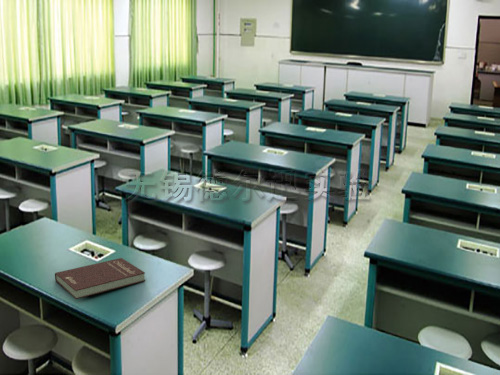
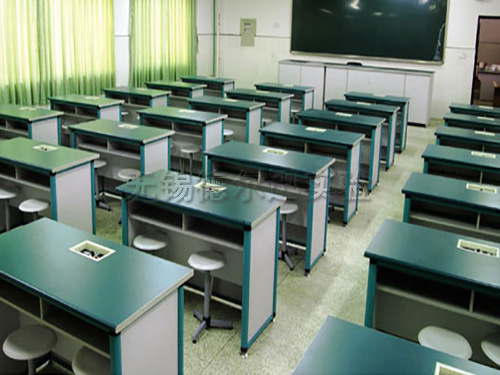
- book [54,257,146,300]
